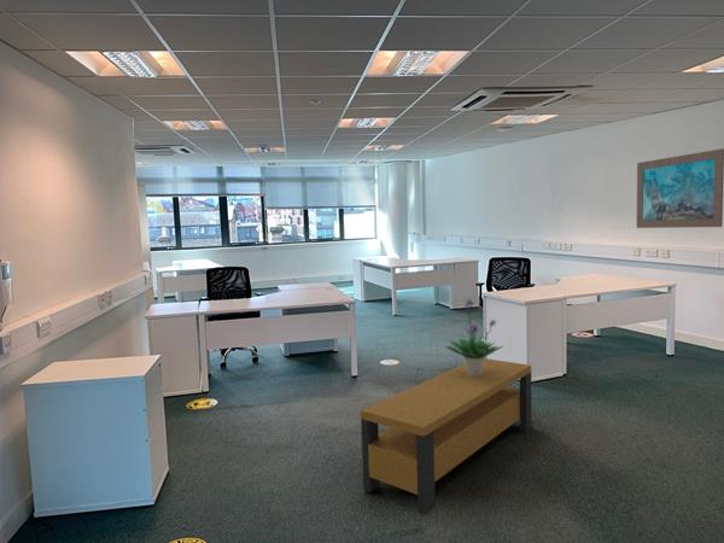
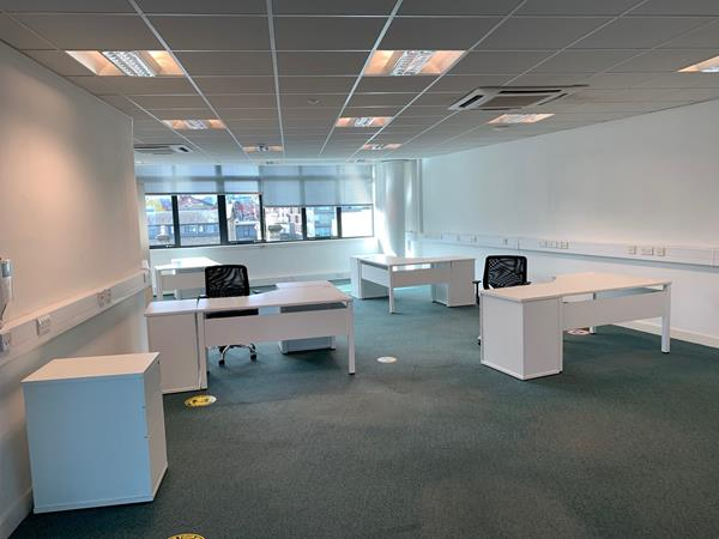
- bench [360,357,533,516]
- wall art [636,147,724,229]
- potted plant [444,297,504,376]
